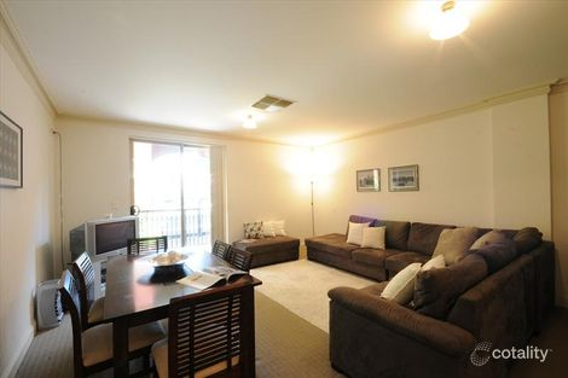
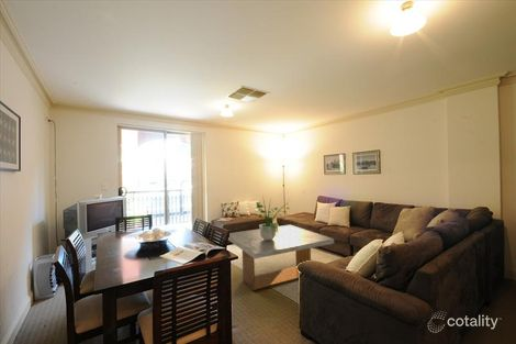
+ coffee table [227,224,335,292]
+ potted plant [254,196,290,241]
